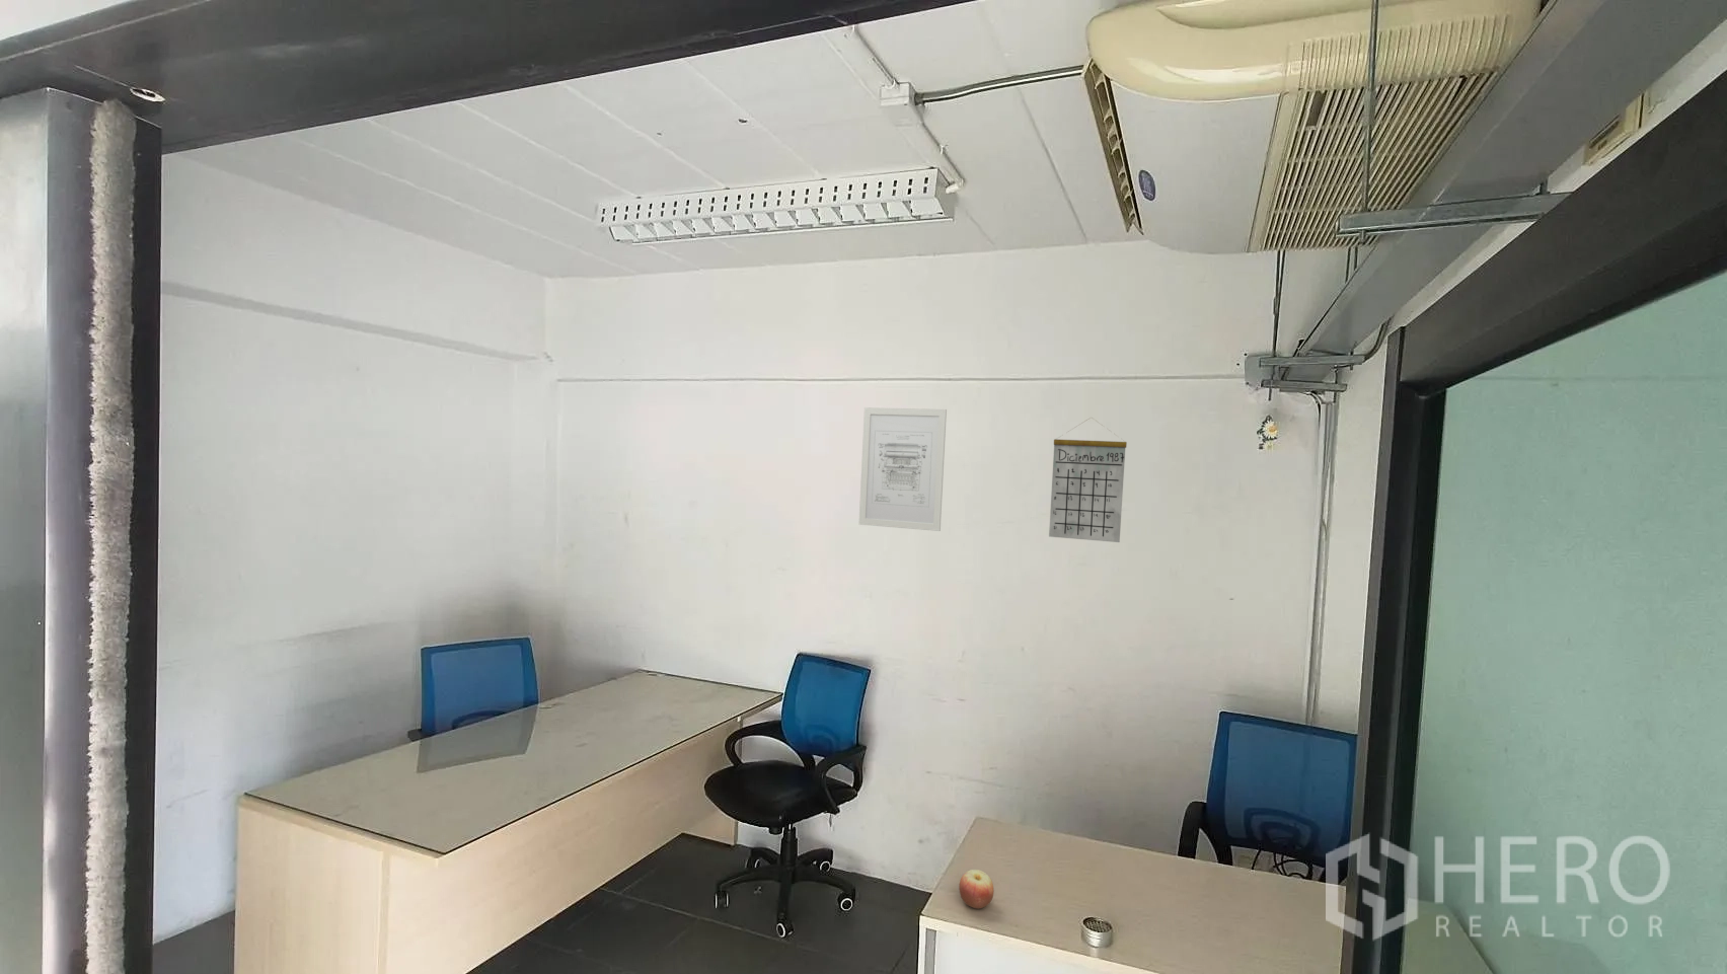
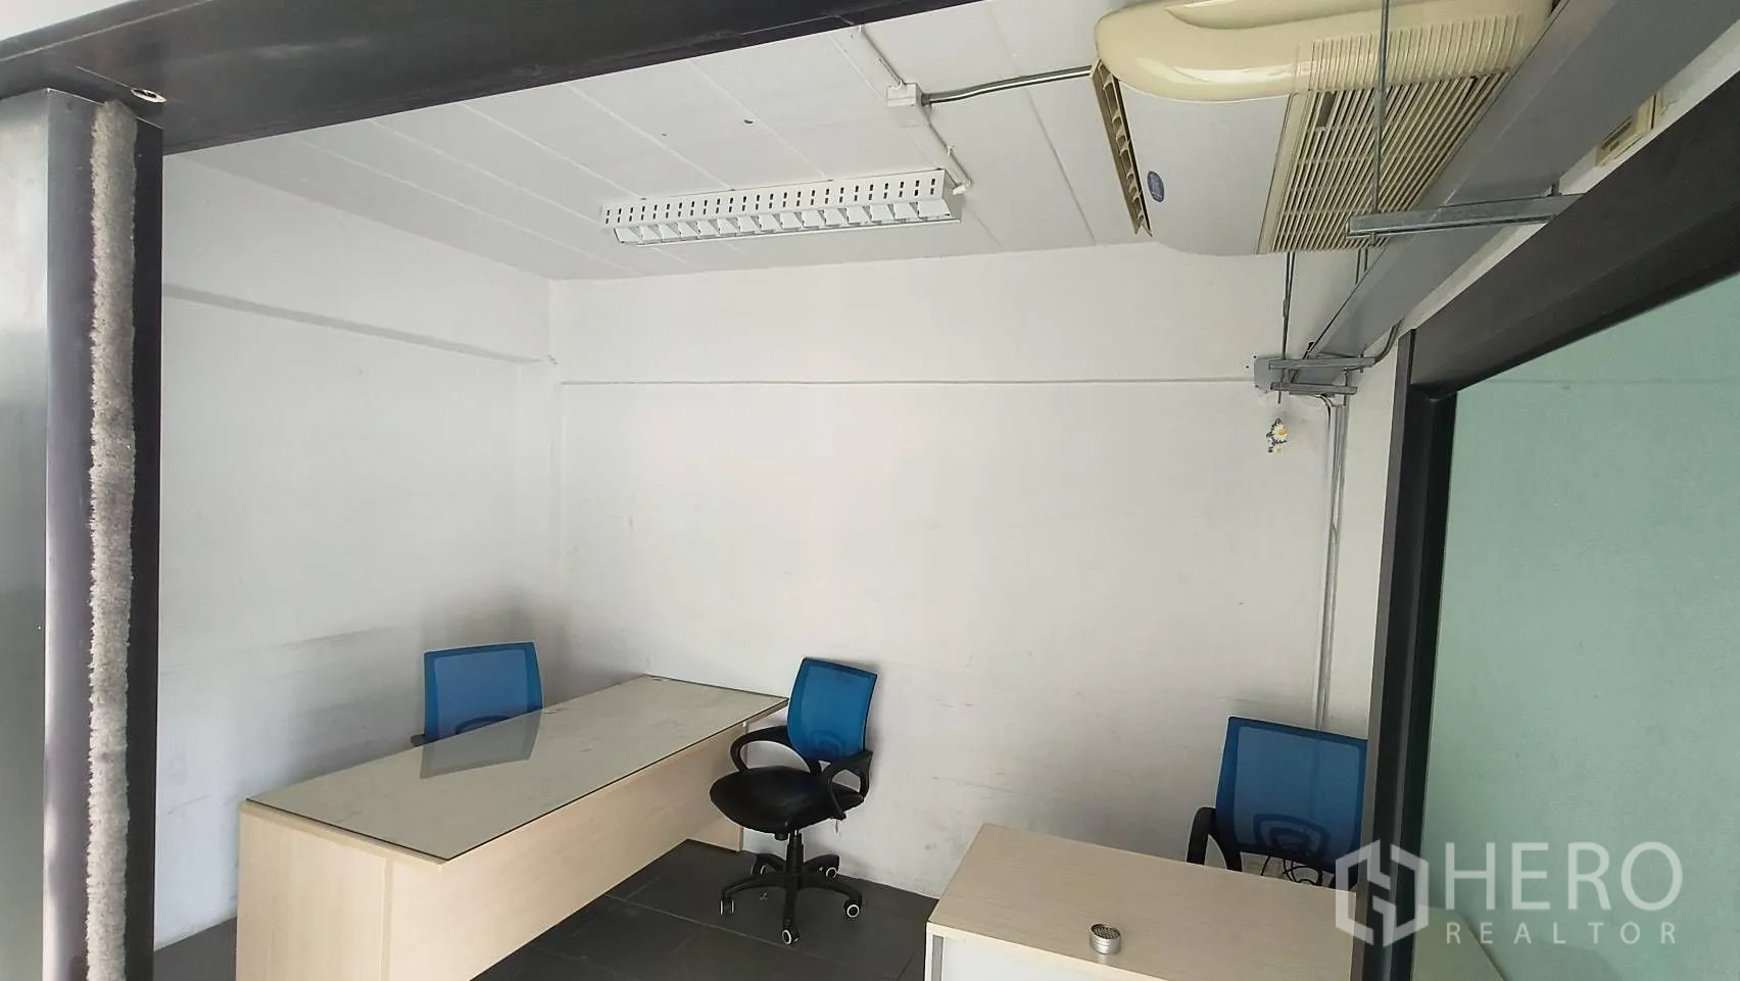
- calendar [1049,416,1128,543]
- wall art [858,407,948,533]
- apple [957,868,995,909]
